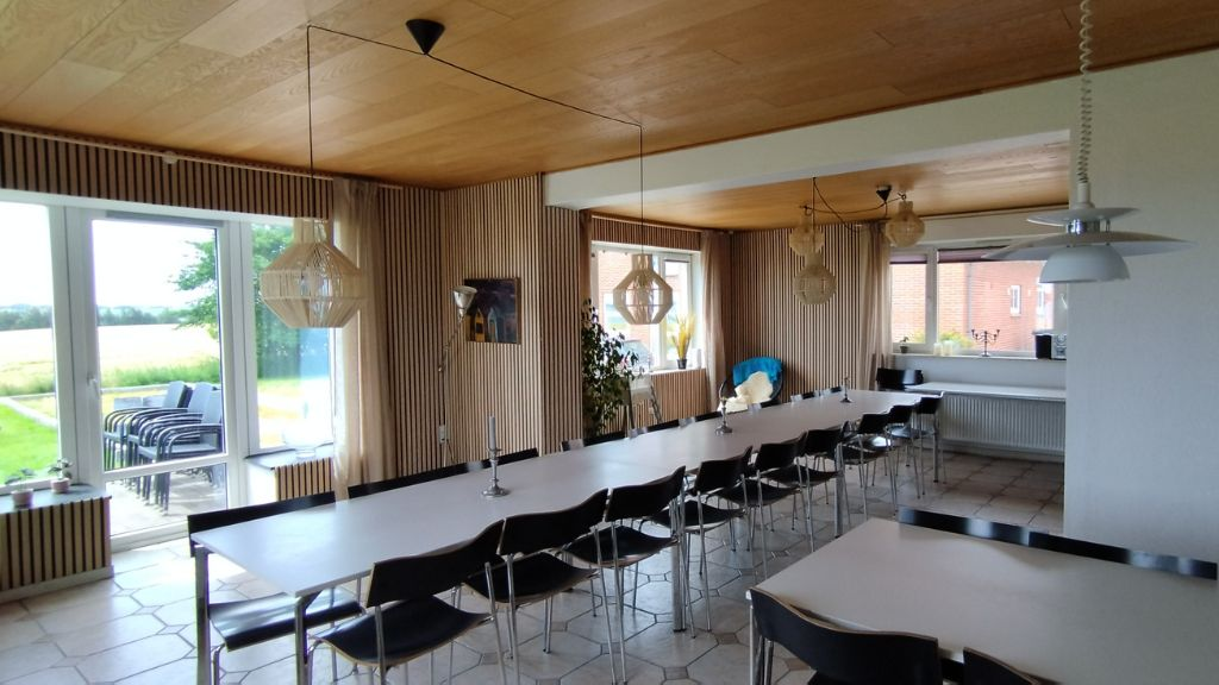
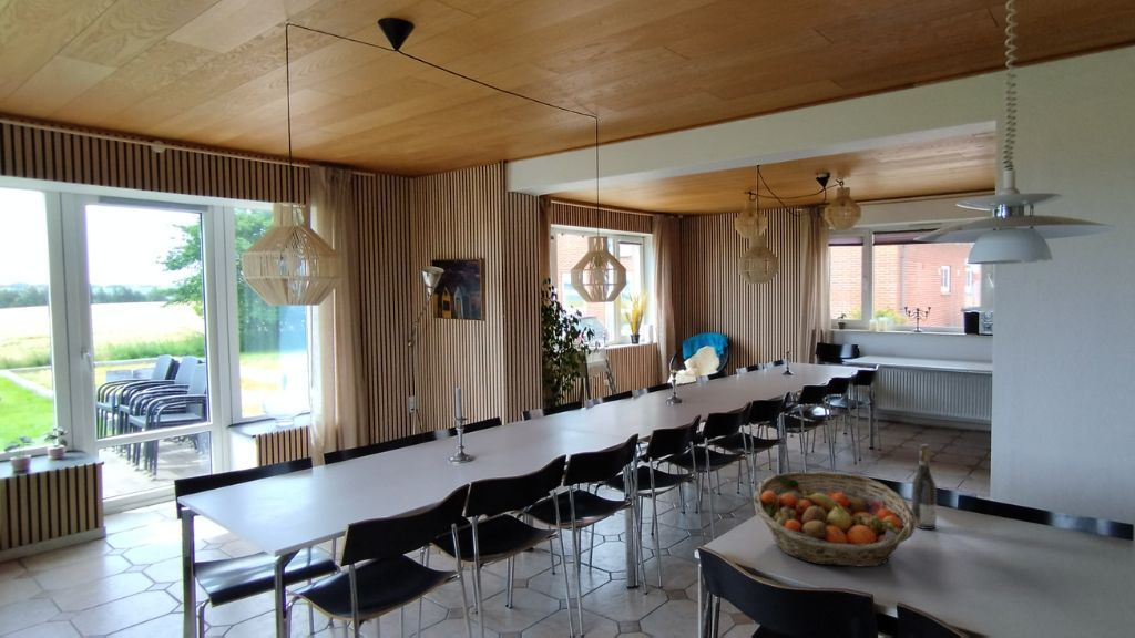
+ fruit basket [753,471,916,568]
+ wine bottle [910,443,938,531]
